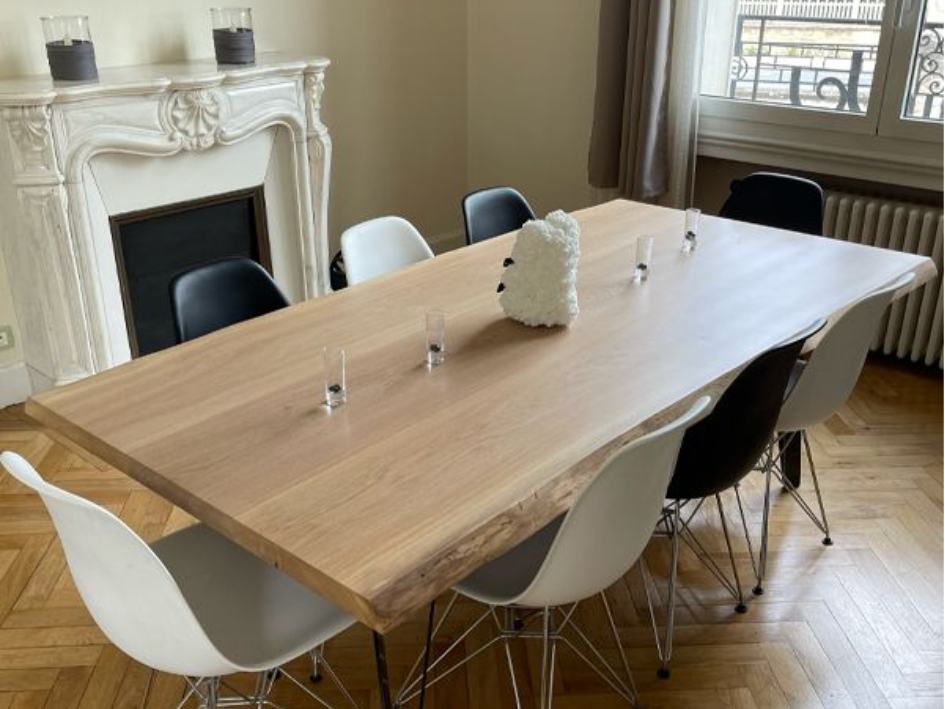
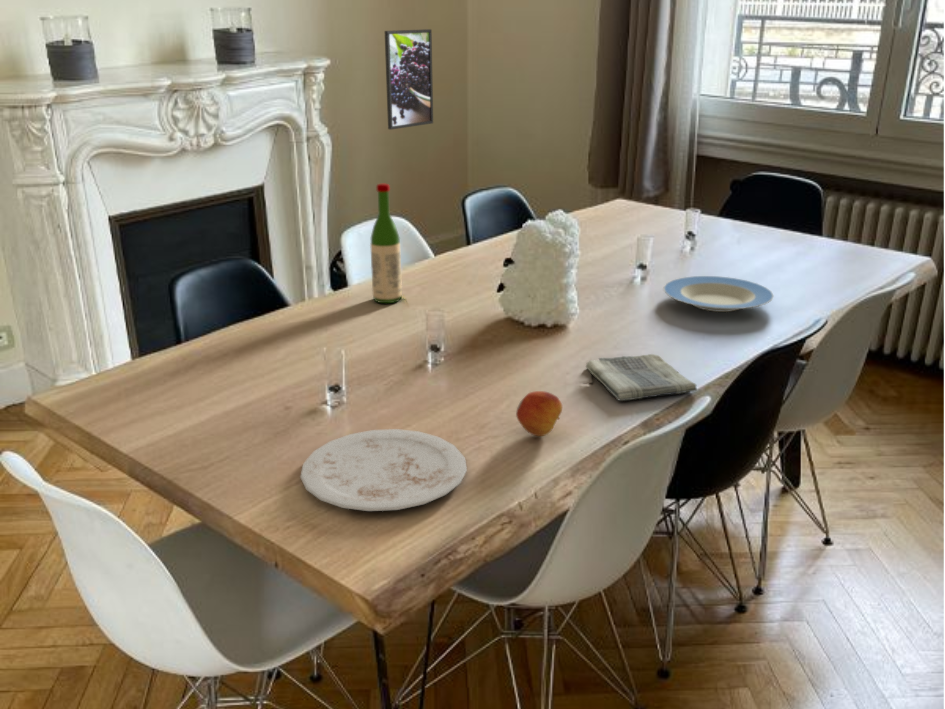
+ fruit [515,390,563,437]
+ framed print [384,28,434,131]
+ plate [663,275,775,313]
+ dish towel [585,353,698,402]
+ wine bottle [369,183,403,304]
+ plate [299,428,468,512]
